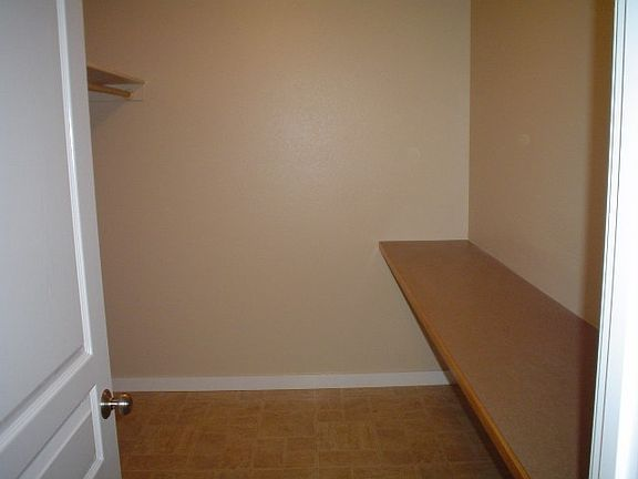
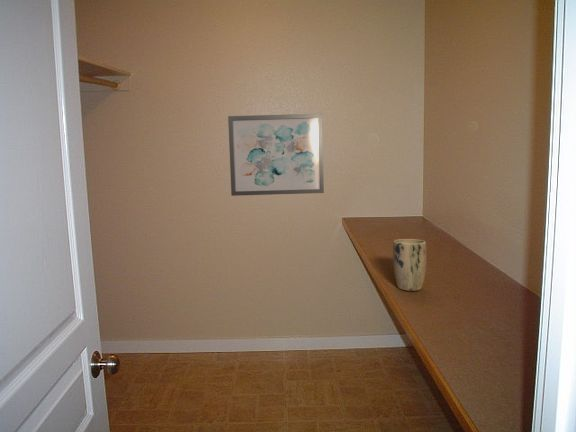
+ plant pot [392,238,427,292]
+ wall art [227,113,325,197]
